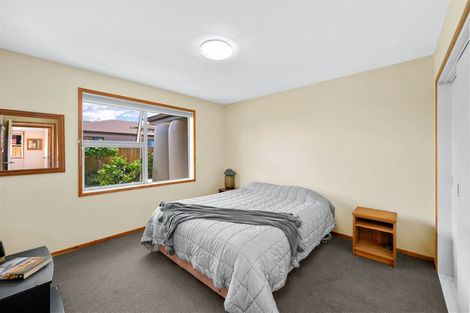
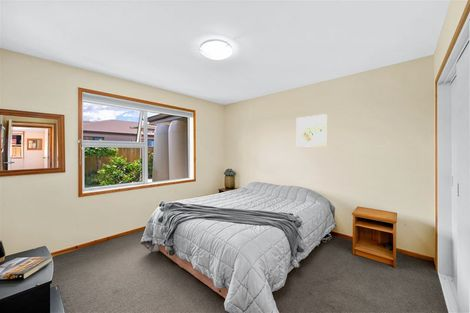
+ wall art [296,113,328,148]
